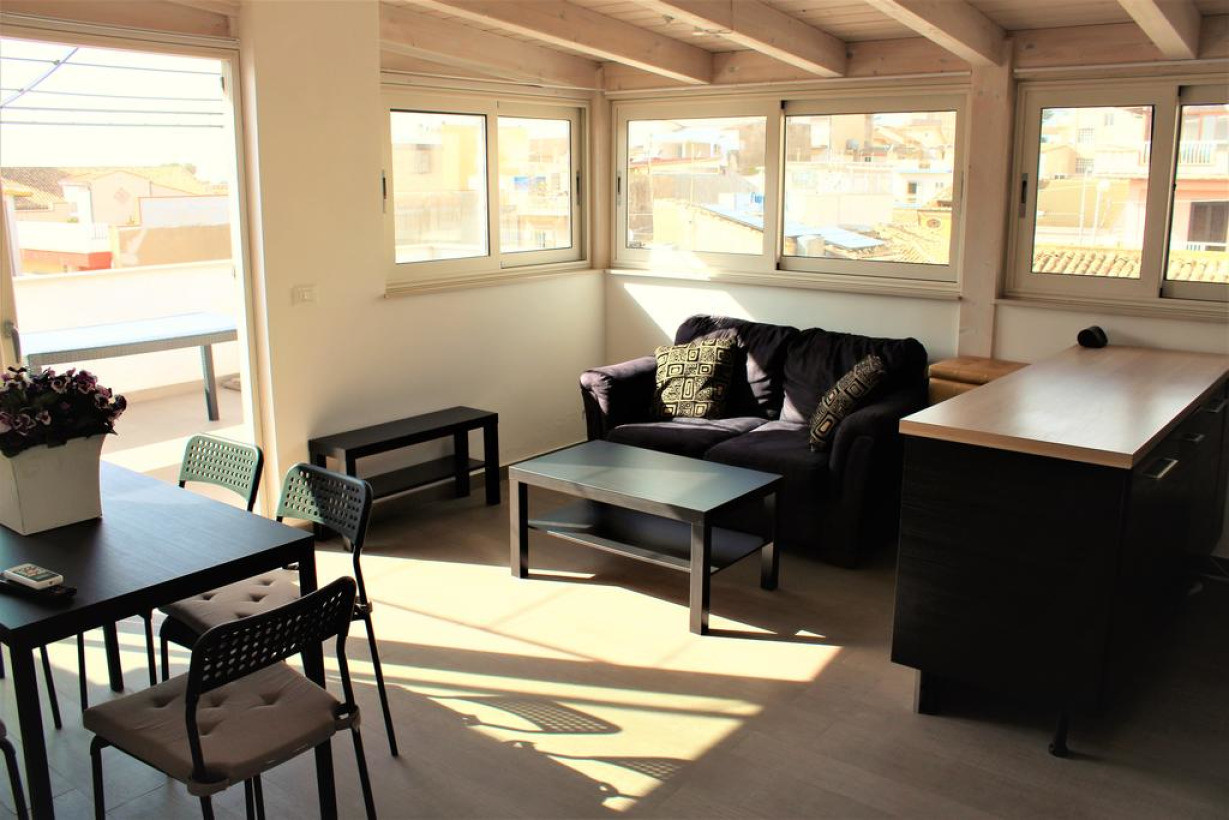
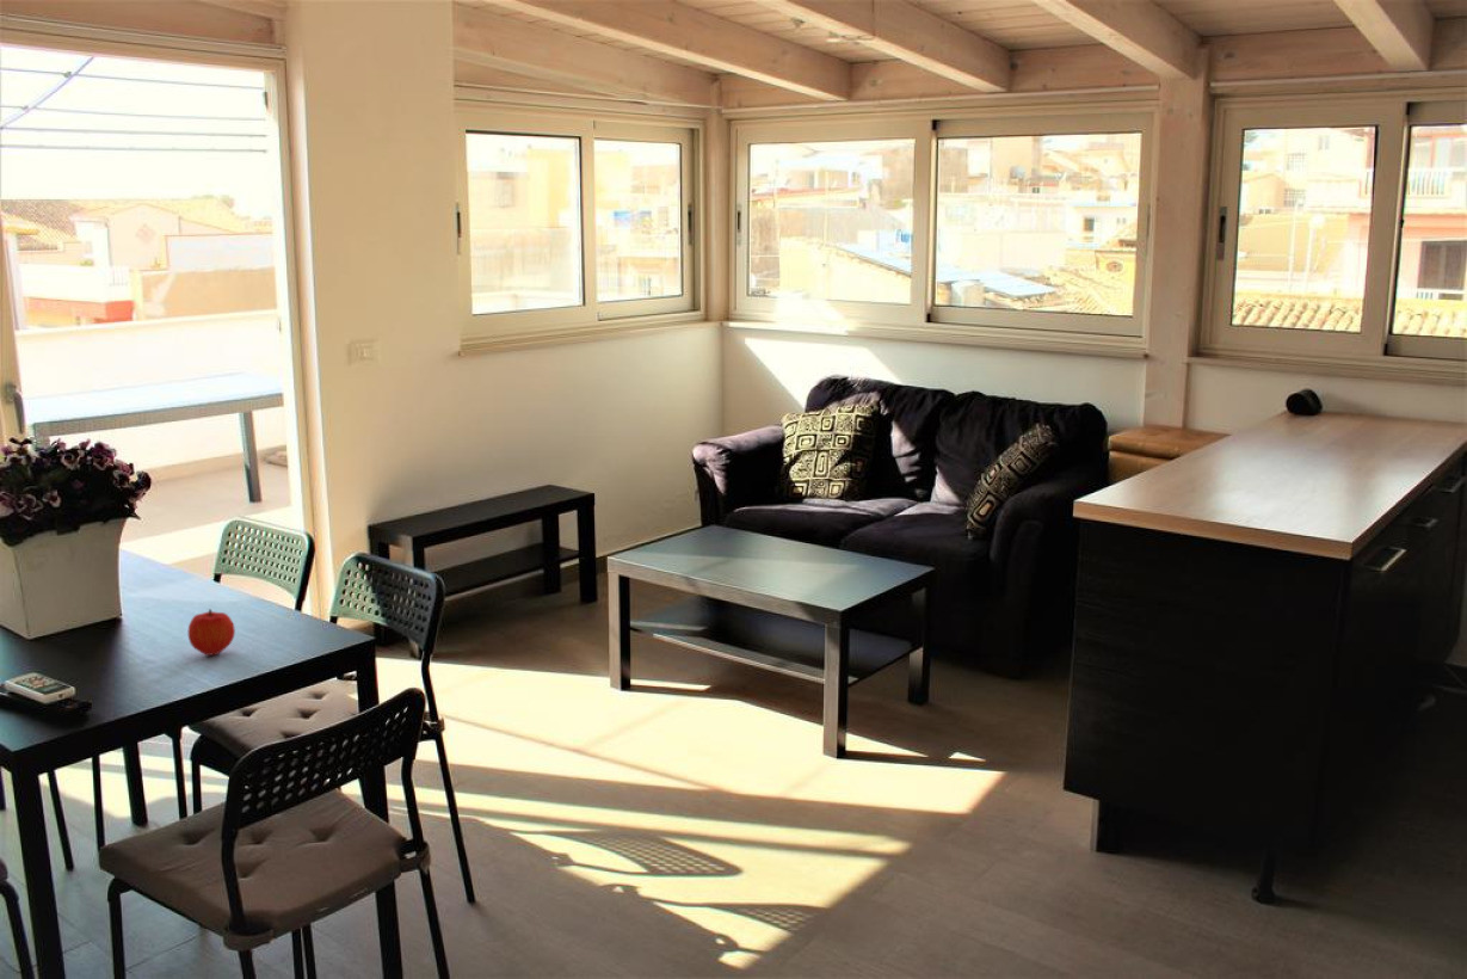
+ fruit [186,608,236,657]
